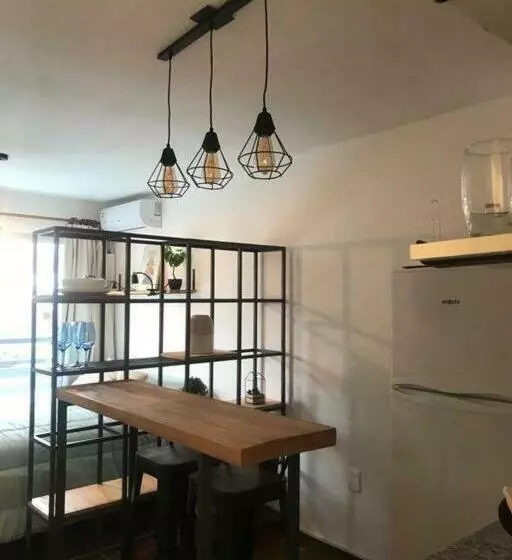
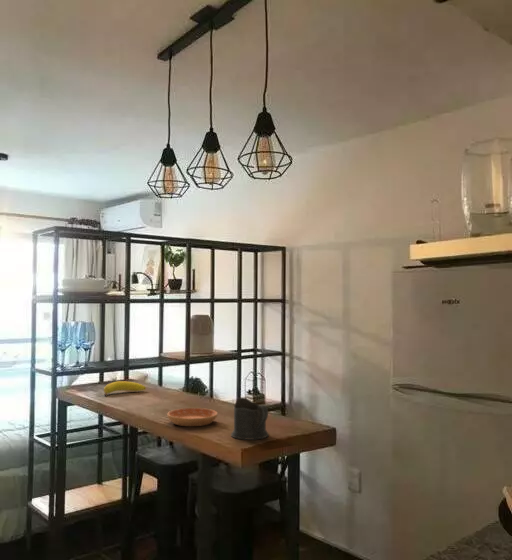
+ cup [230,396,270,441]
+ saucer [166,407,219,427]
+ fruit [103,380,147,398]
